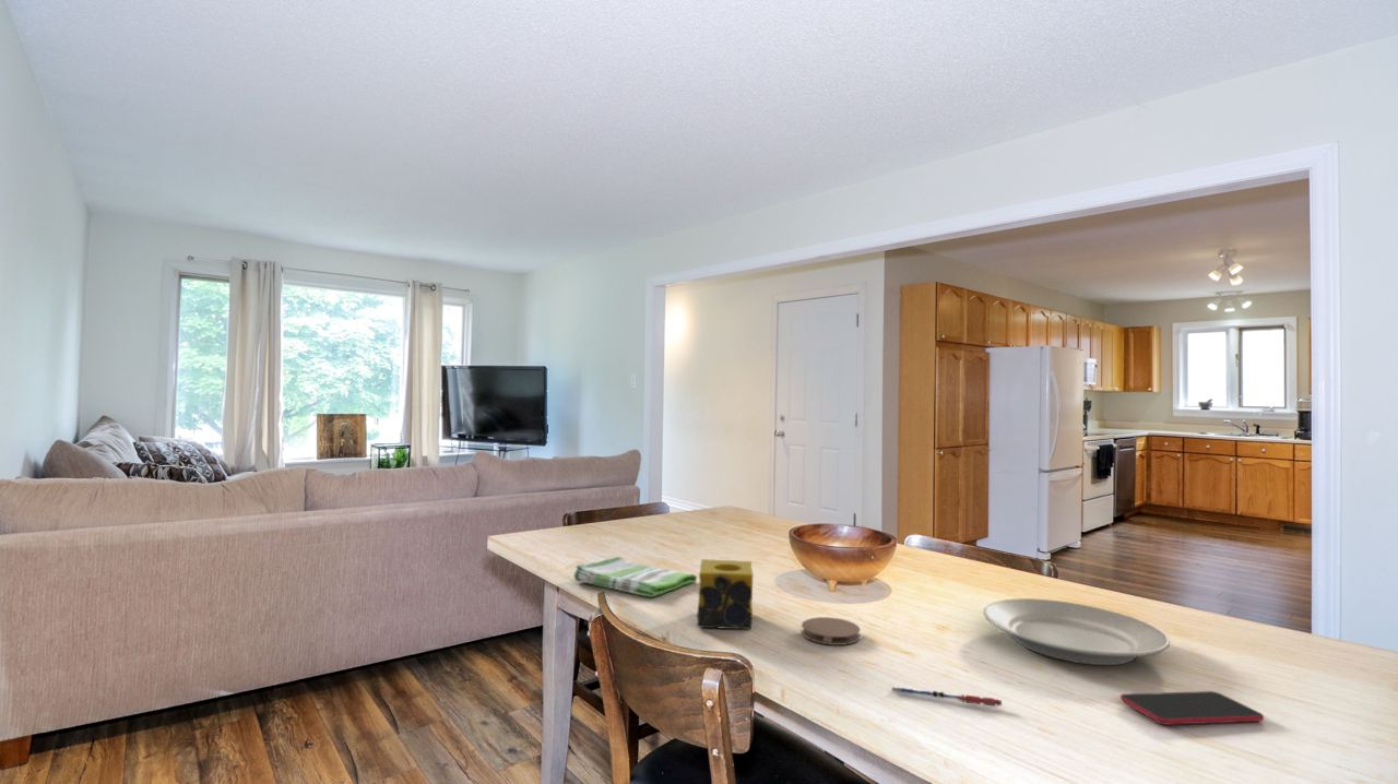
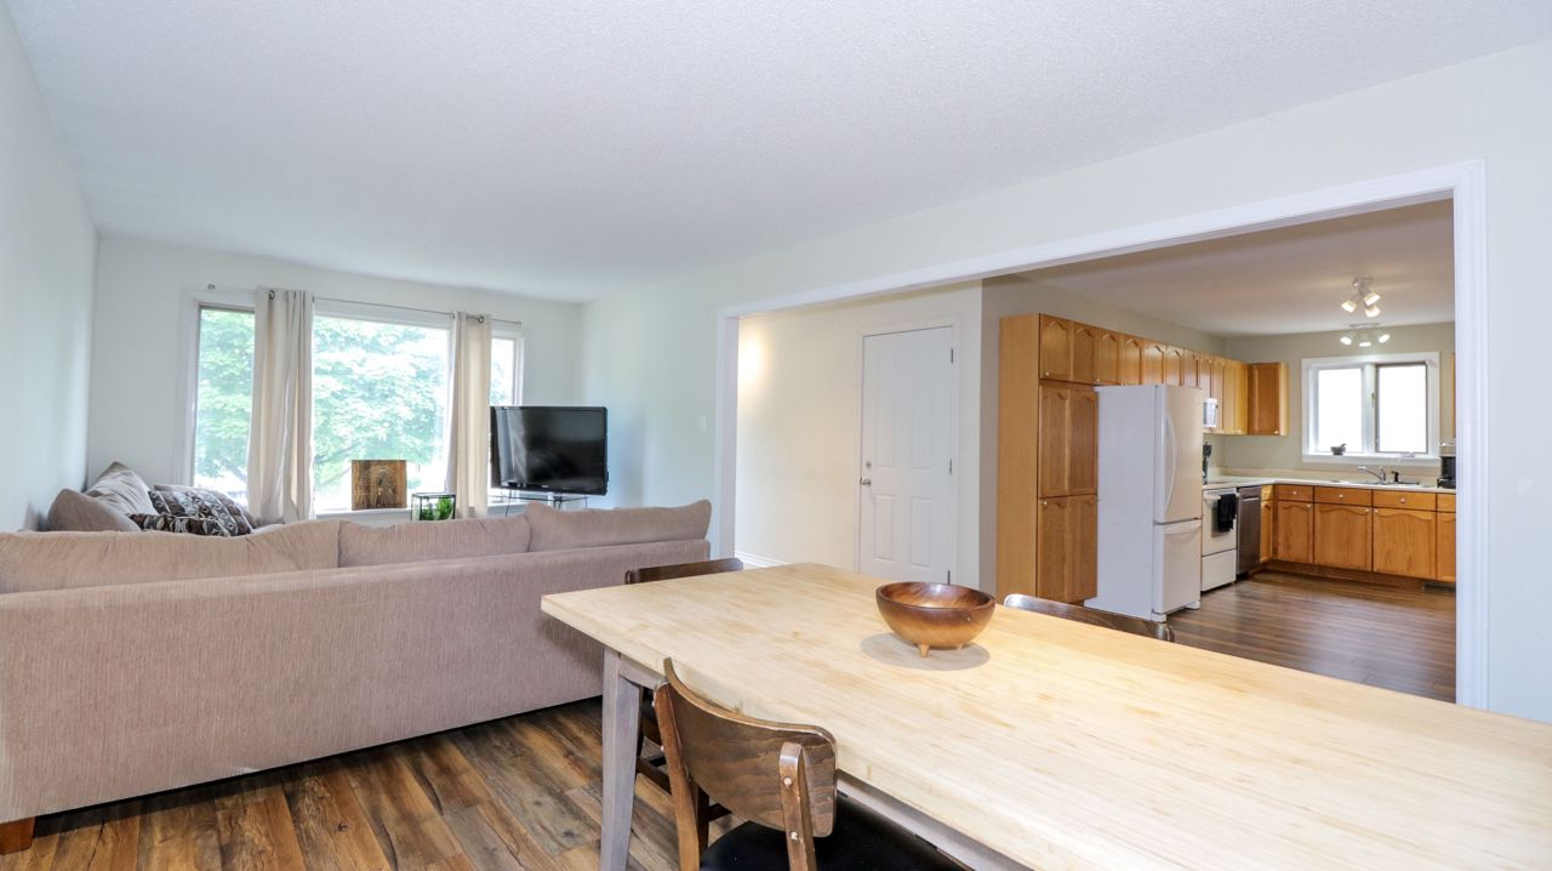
- dish towel [572,556,698,598]
- plate [983,597,1171,666]
- candle [696,558,754,630]
- pen [891,687,1003,708]
- coaster [801,616,862,646]
- smartphone [1119,690,1265,726]
